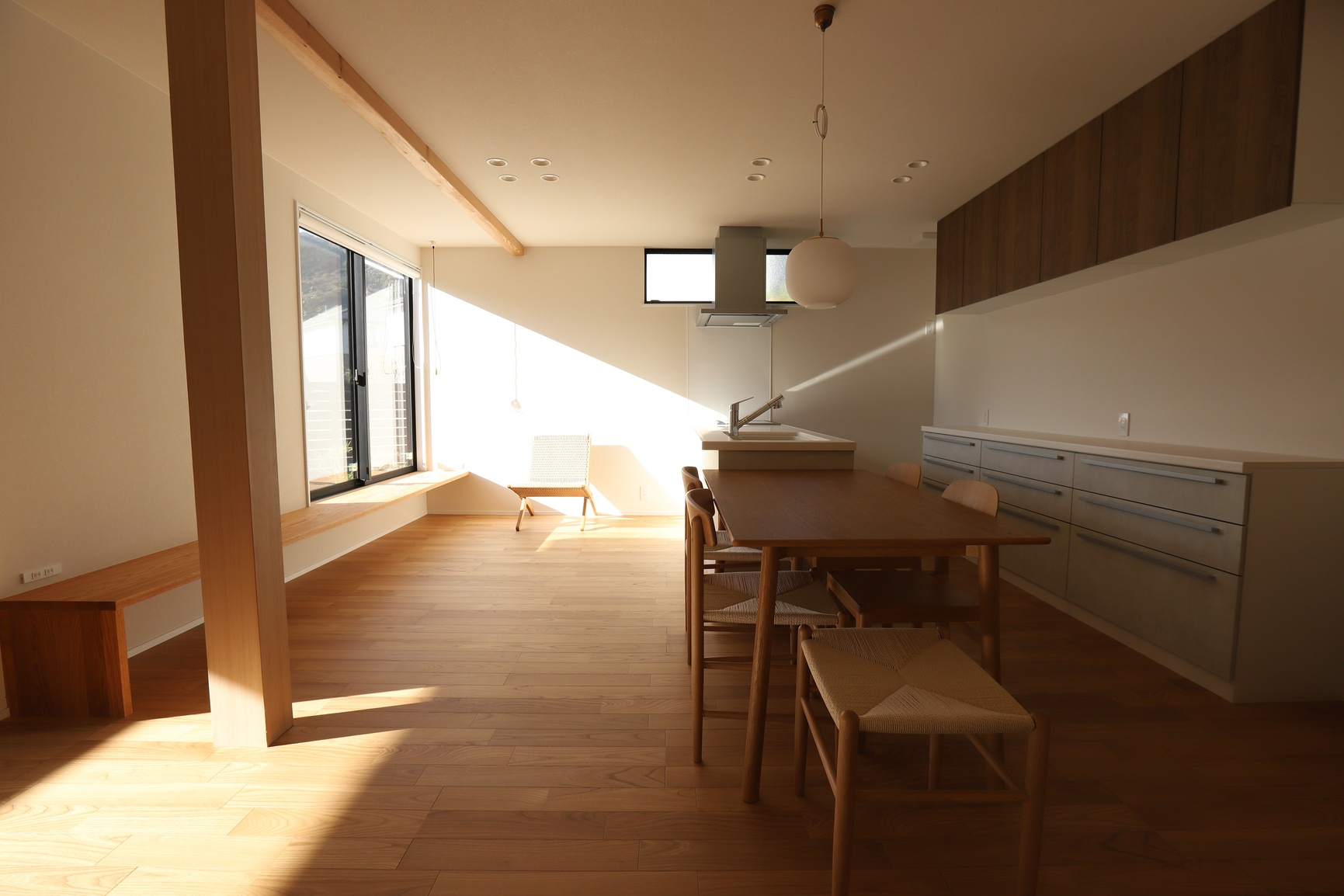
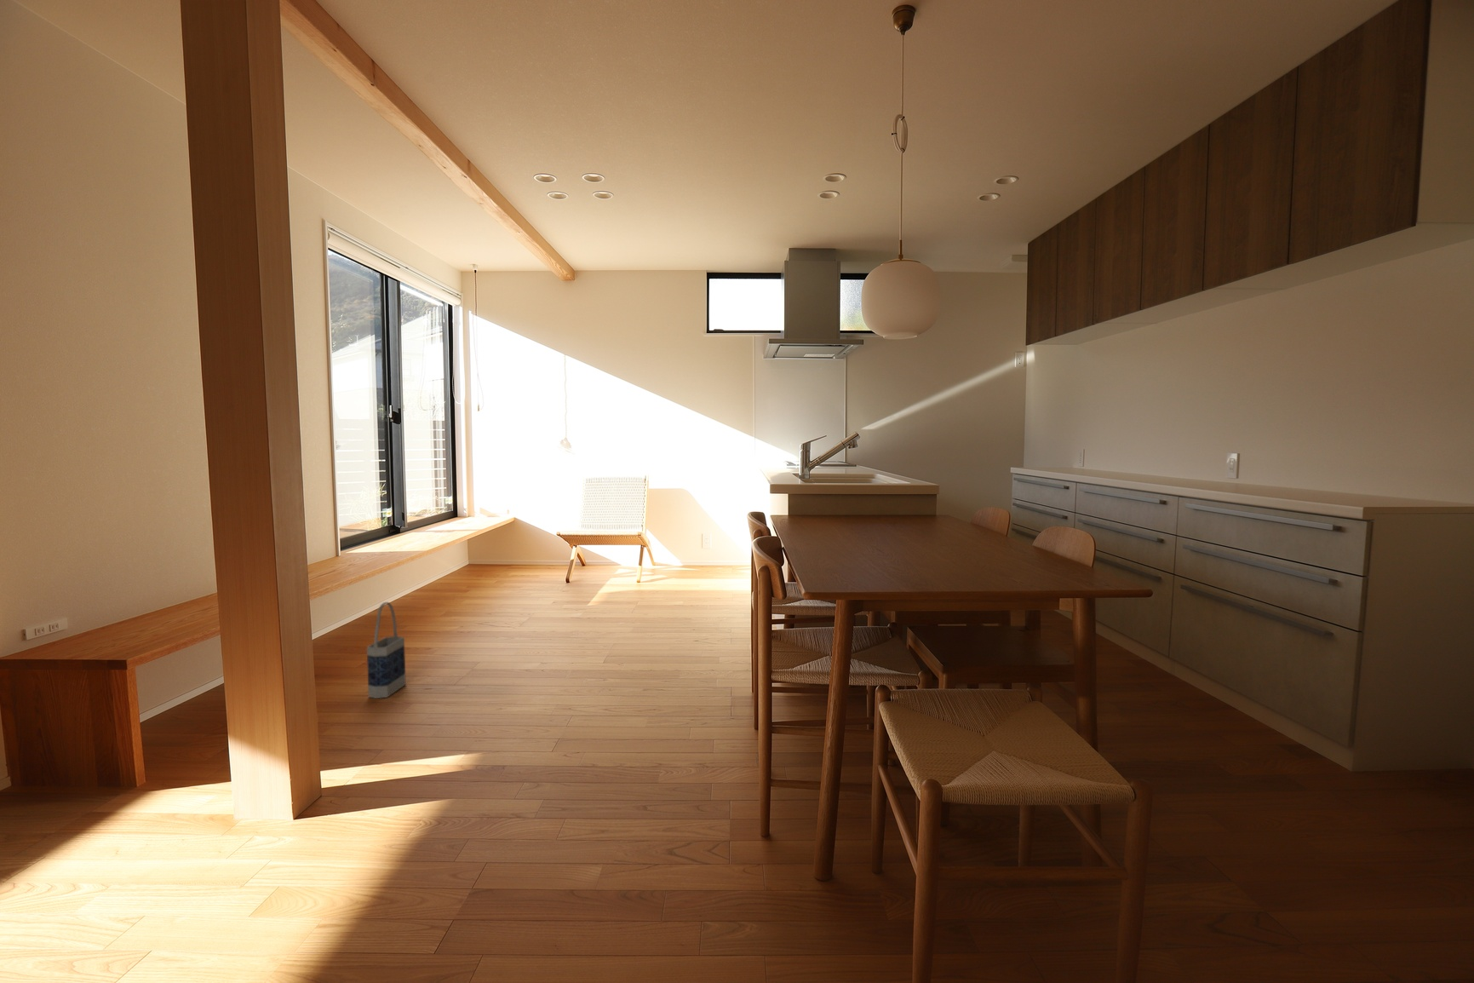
+ bag [366,601,407,699]
